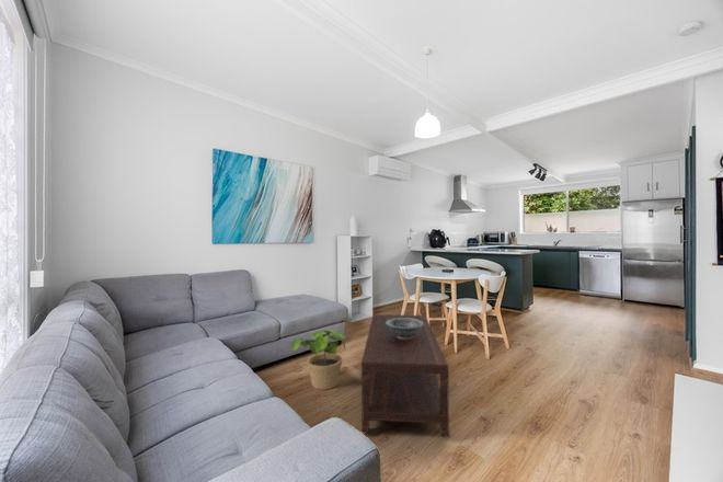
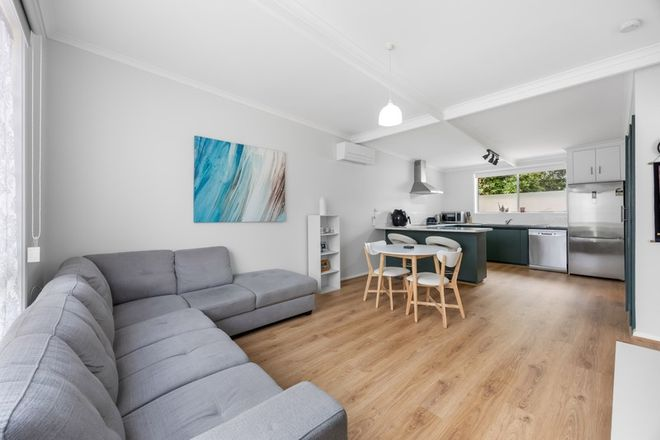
- decorative bowl [386,318,424,340]
- potted plant [290,328,346,391]
- coffee table [360,313,450,438]
